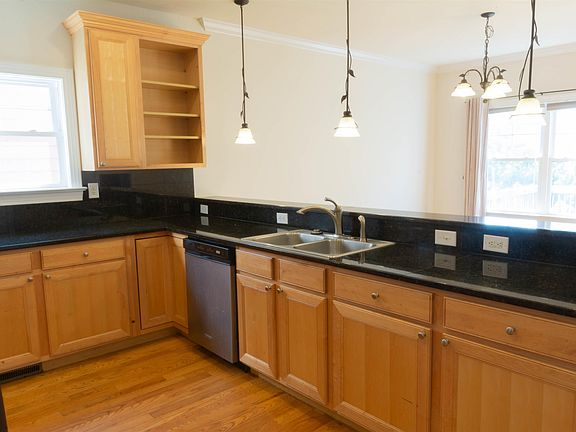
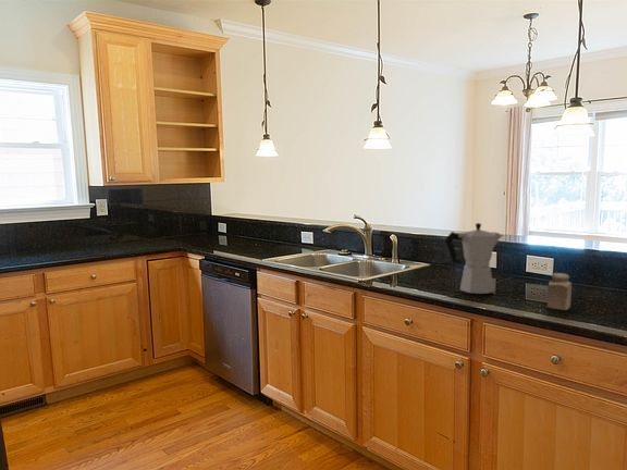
+ moka pot [444,222,504,295]
+ salt shaker [546,272,573,311]
